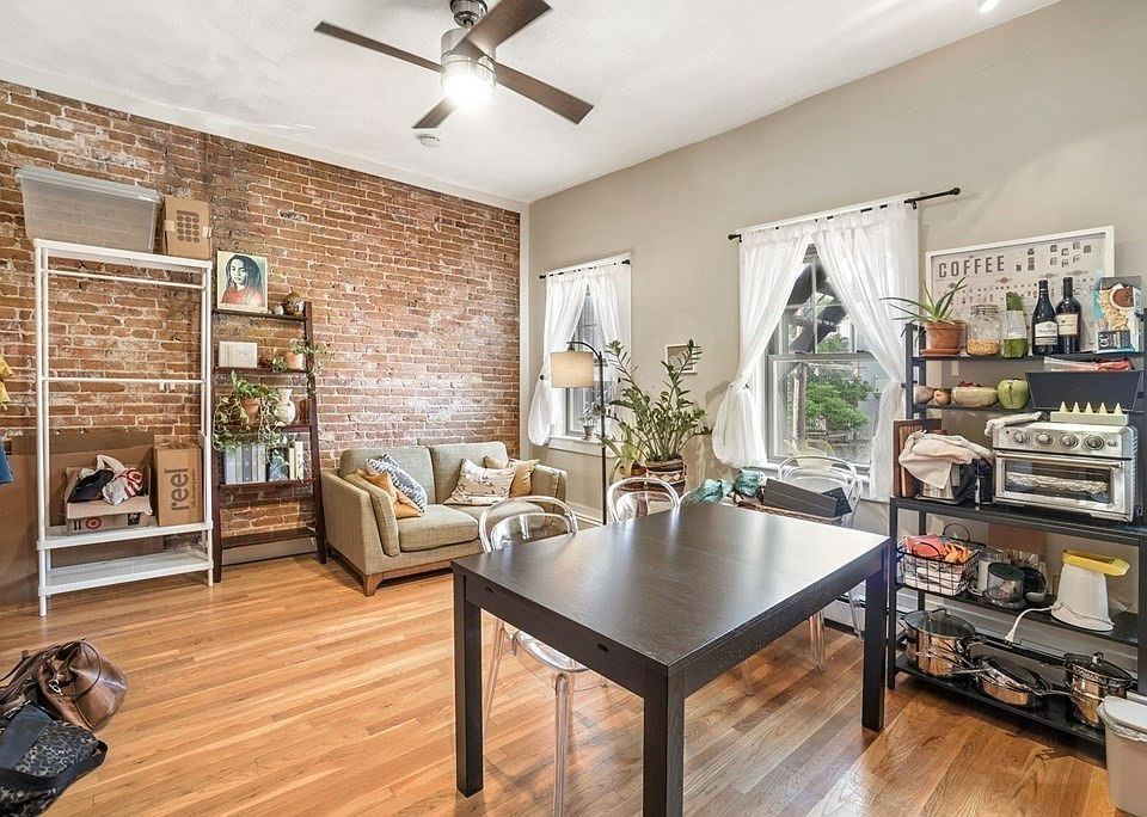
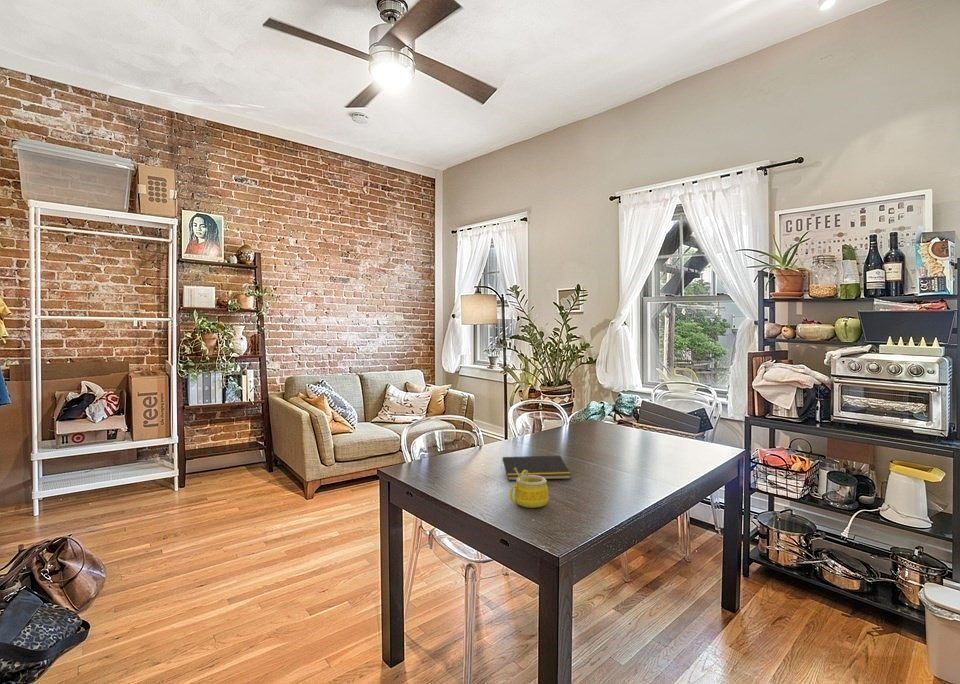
+ mug [509,468,550,509]
+ notepad [500,455,572,481]
